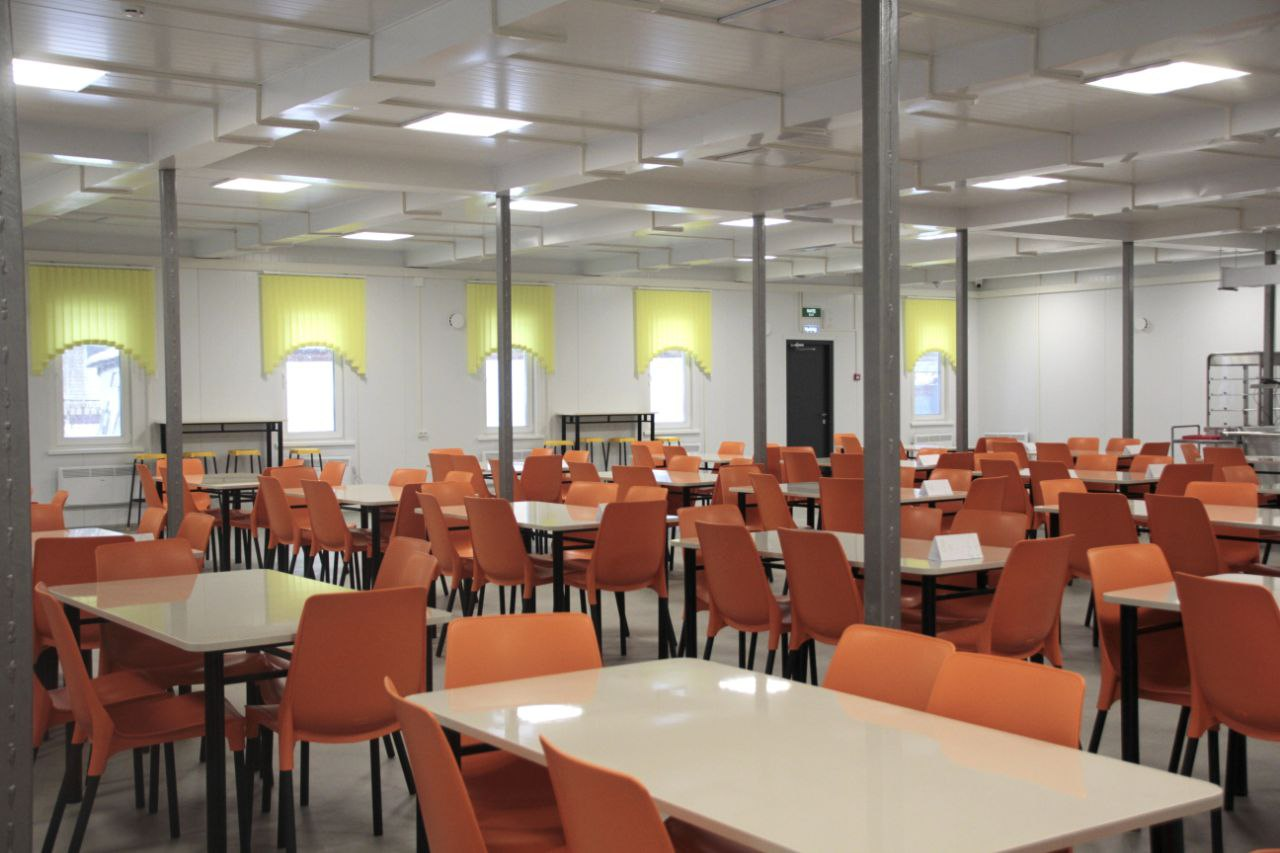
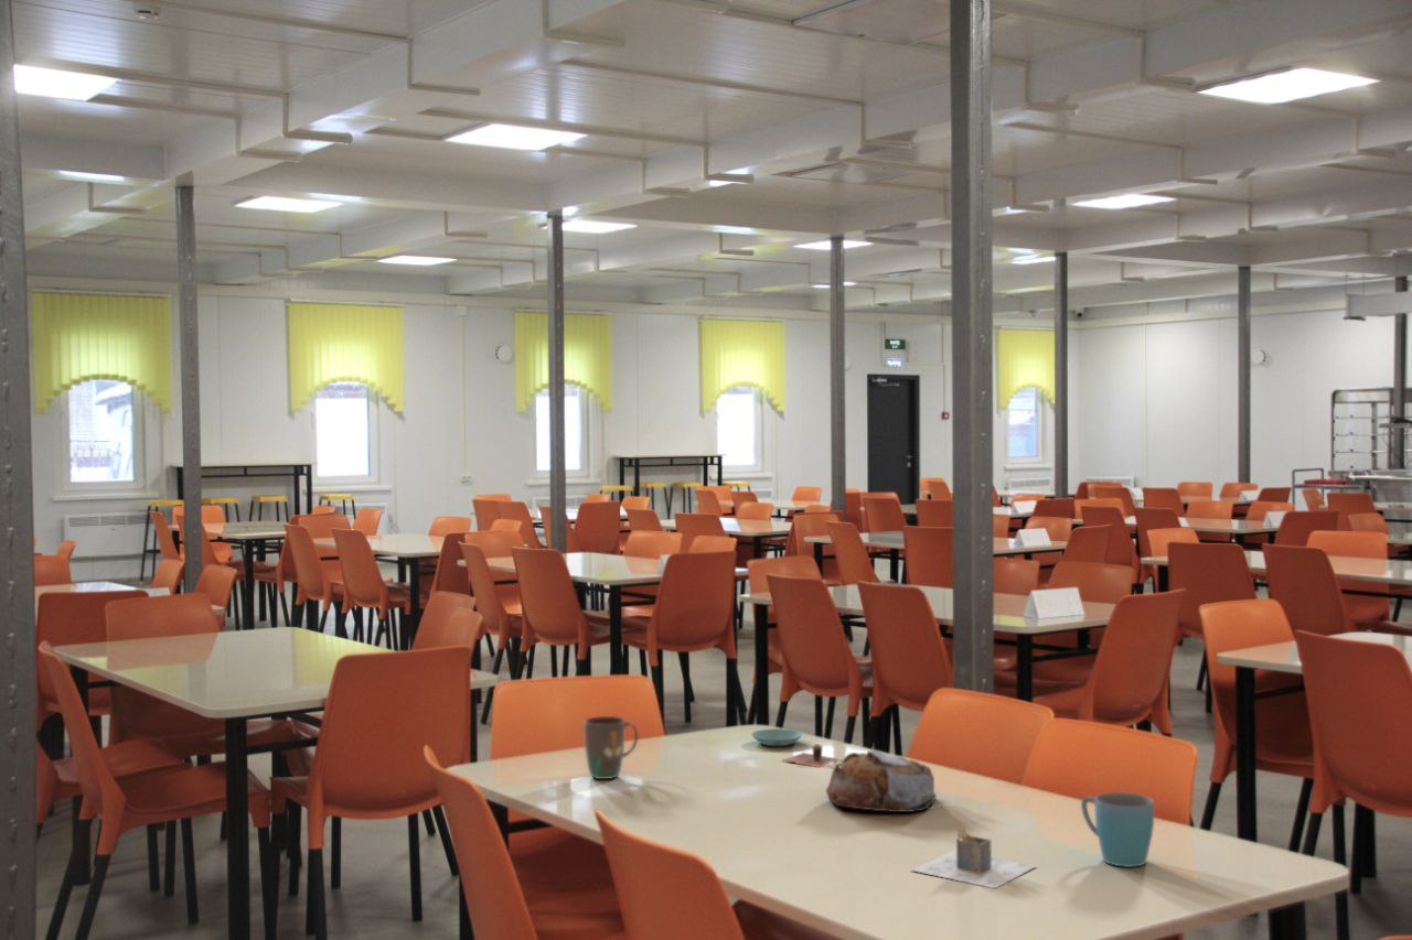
+ cup [780,743,844,769]
+ mug [1080,791,1155,868]
+ napkin holder [909,826,1037,889]
+ saucer [750,727,804,747]
+ mug [582,715,639,780]
+ bread [825,749,938,813]
